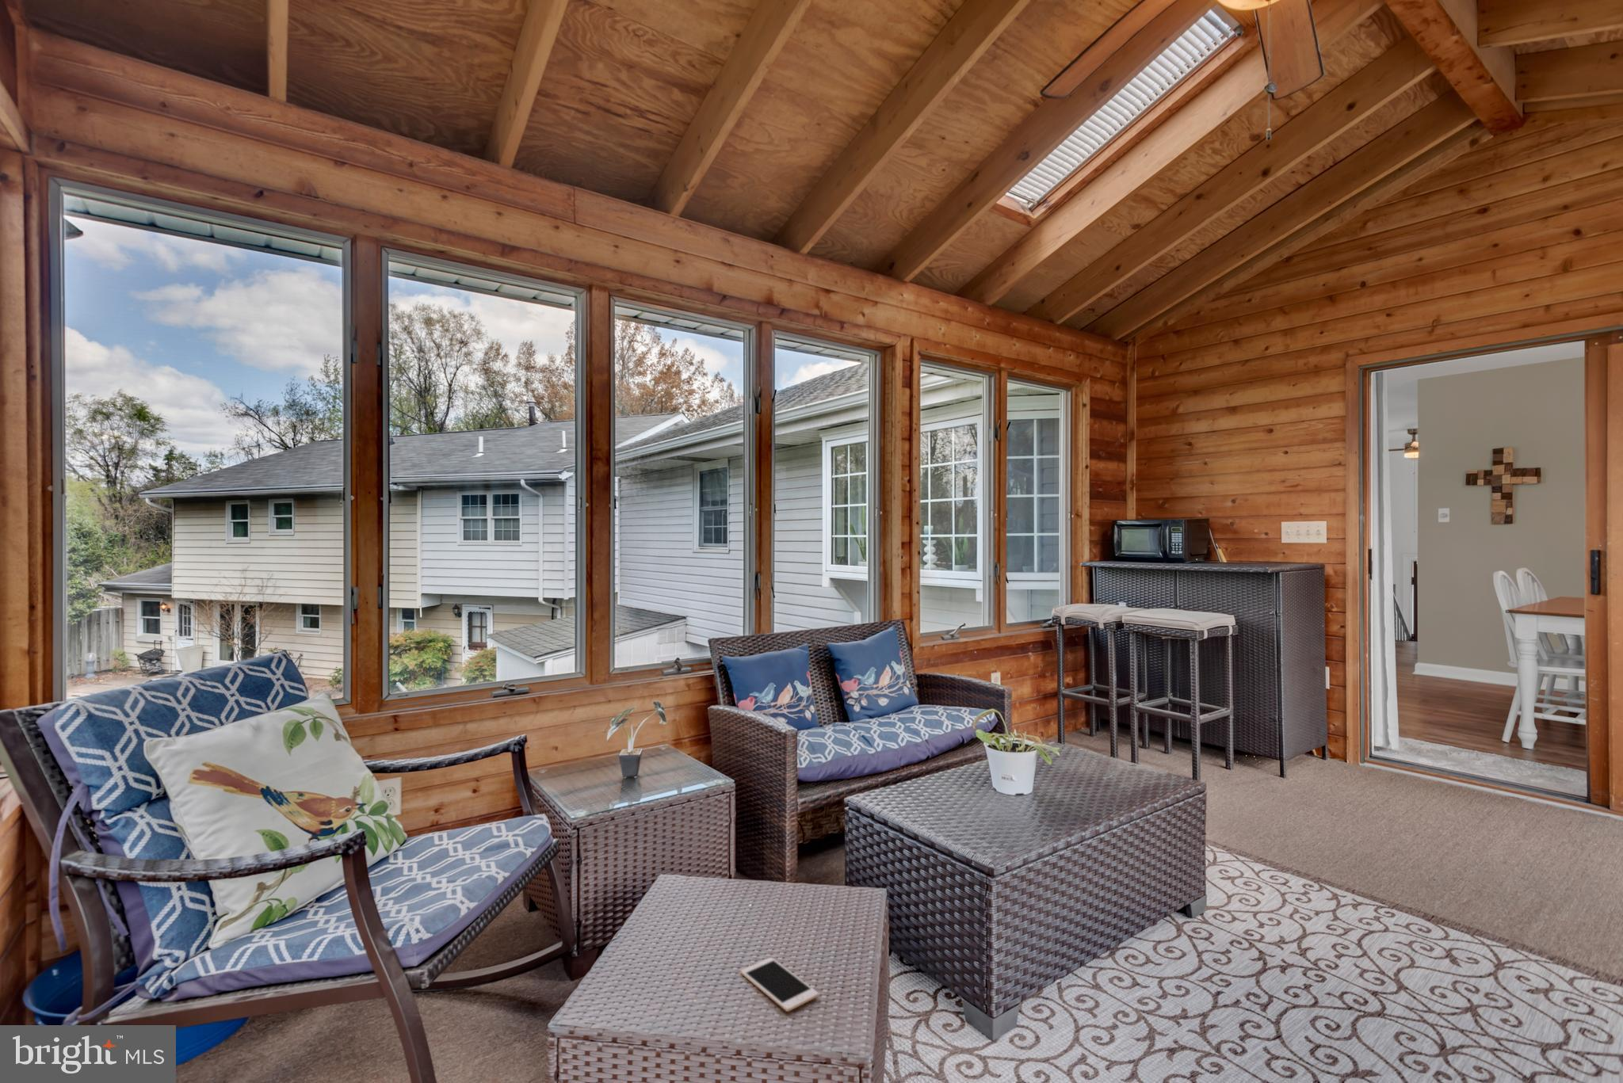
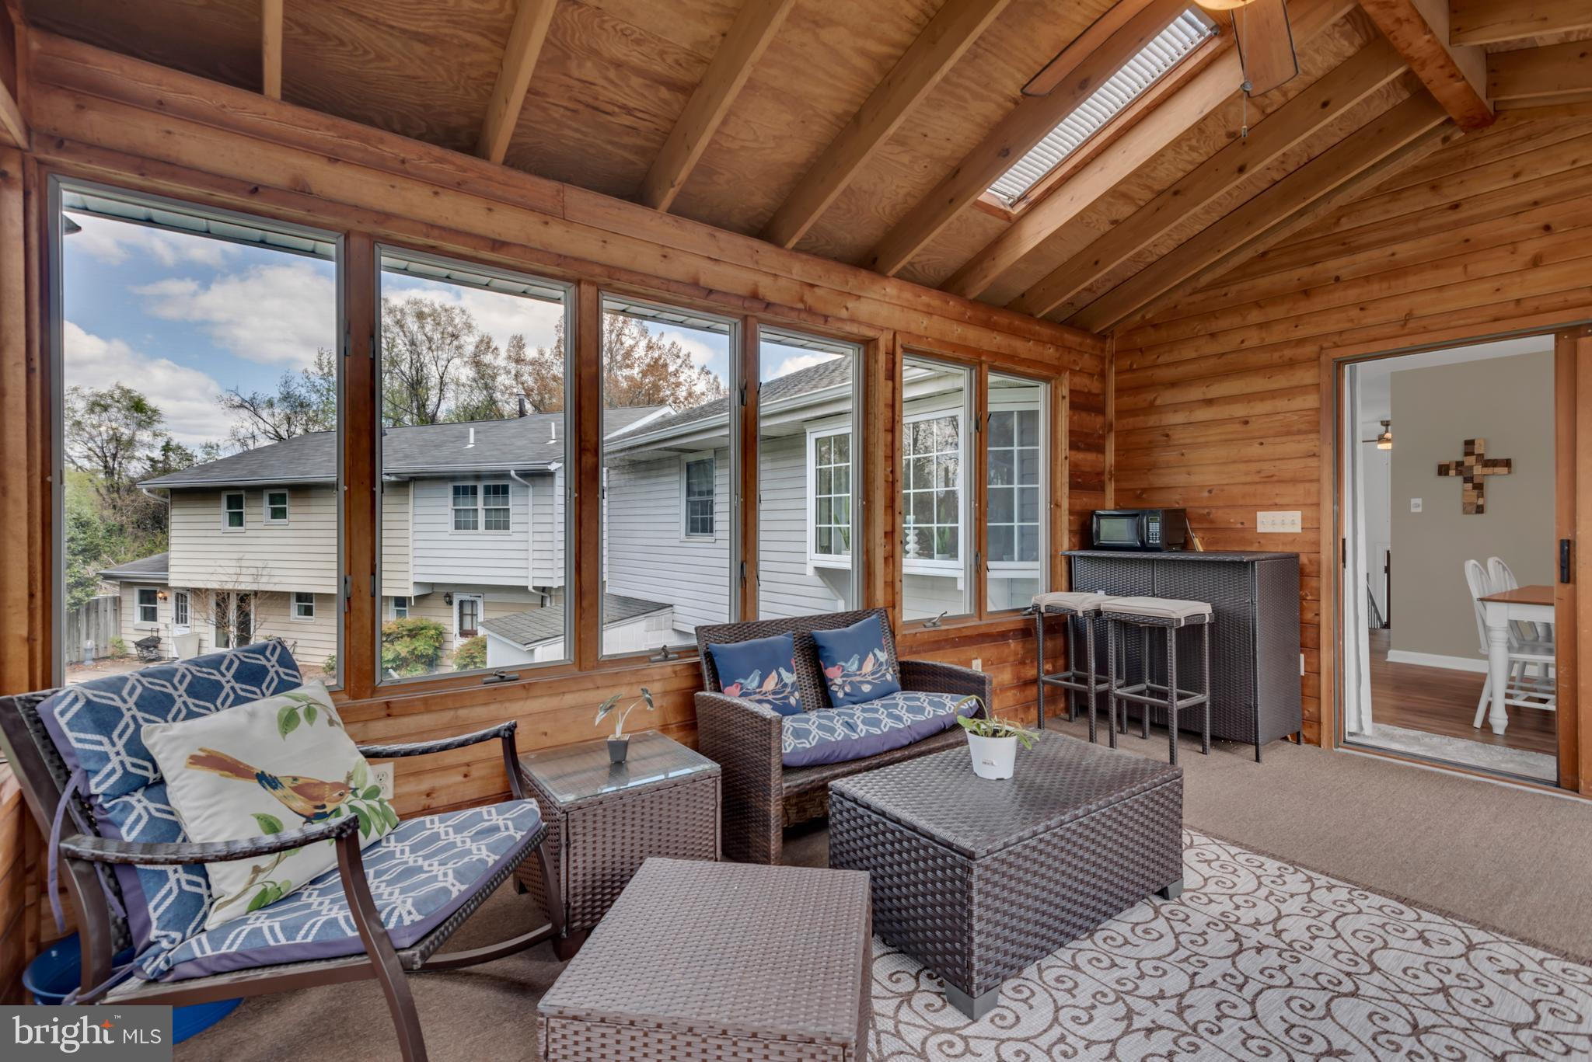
- cell phone [740,957,819,1013]
